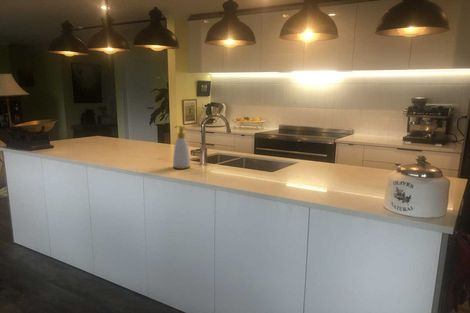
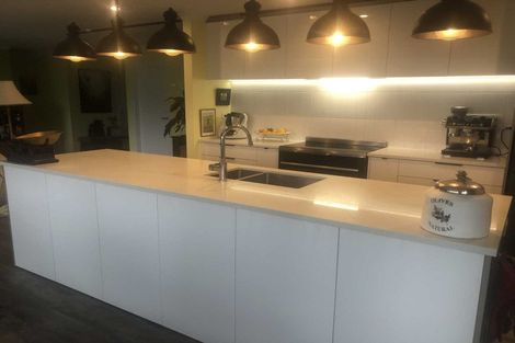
- soap bottle [172,125,191,170]
